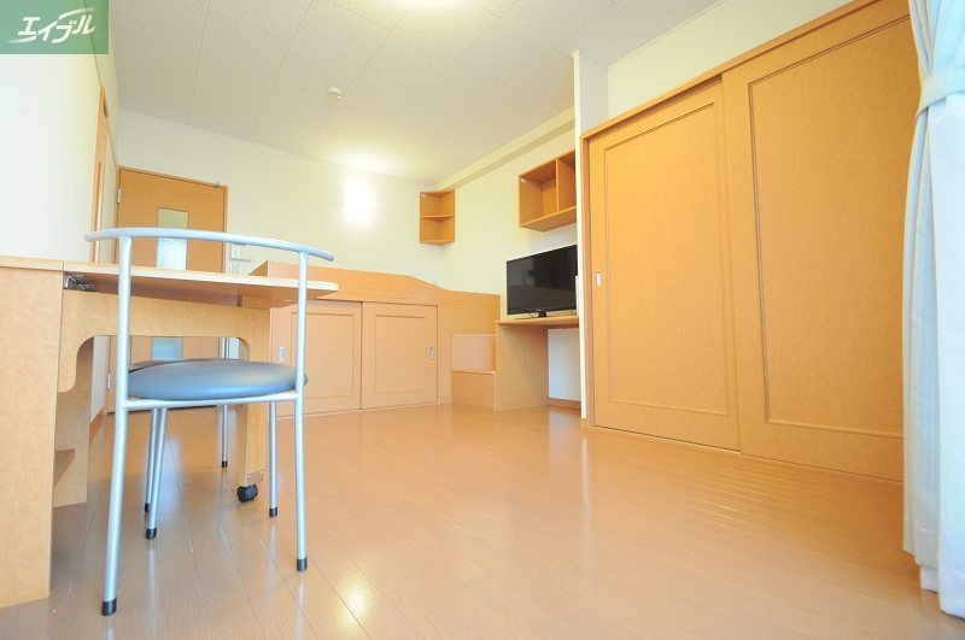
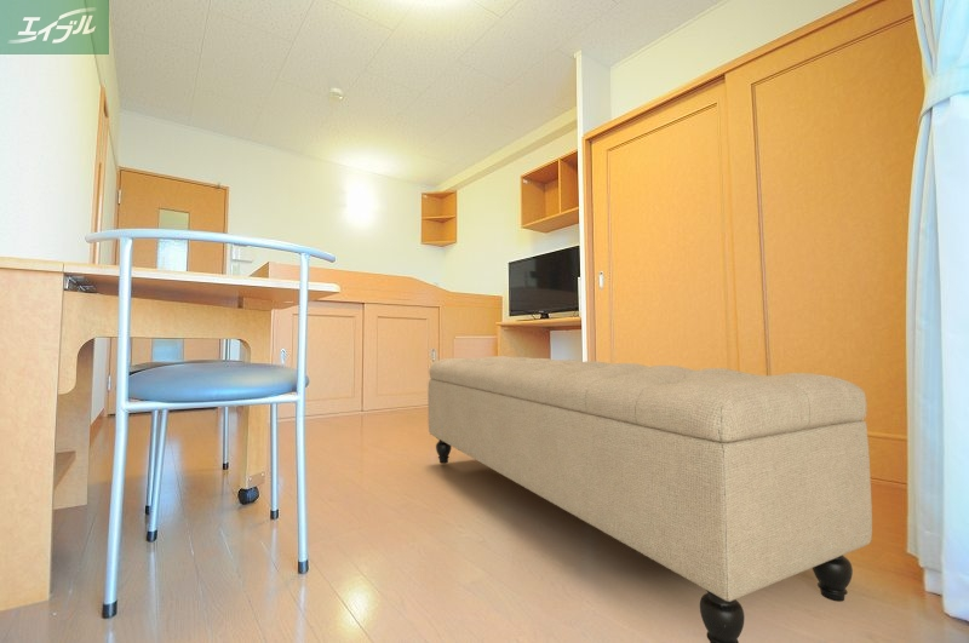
+ bench [426,355,873,643]
